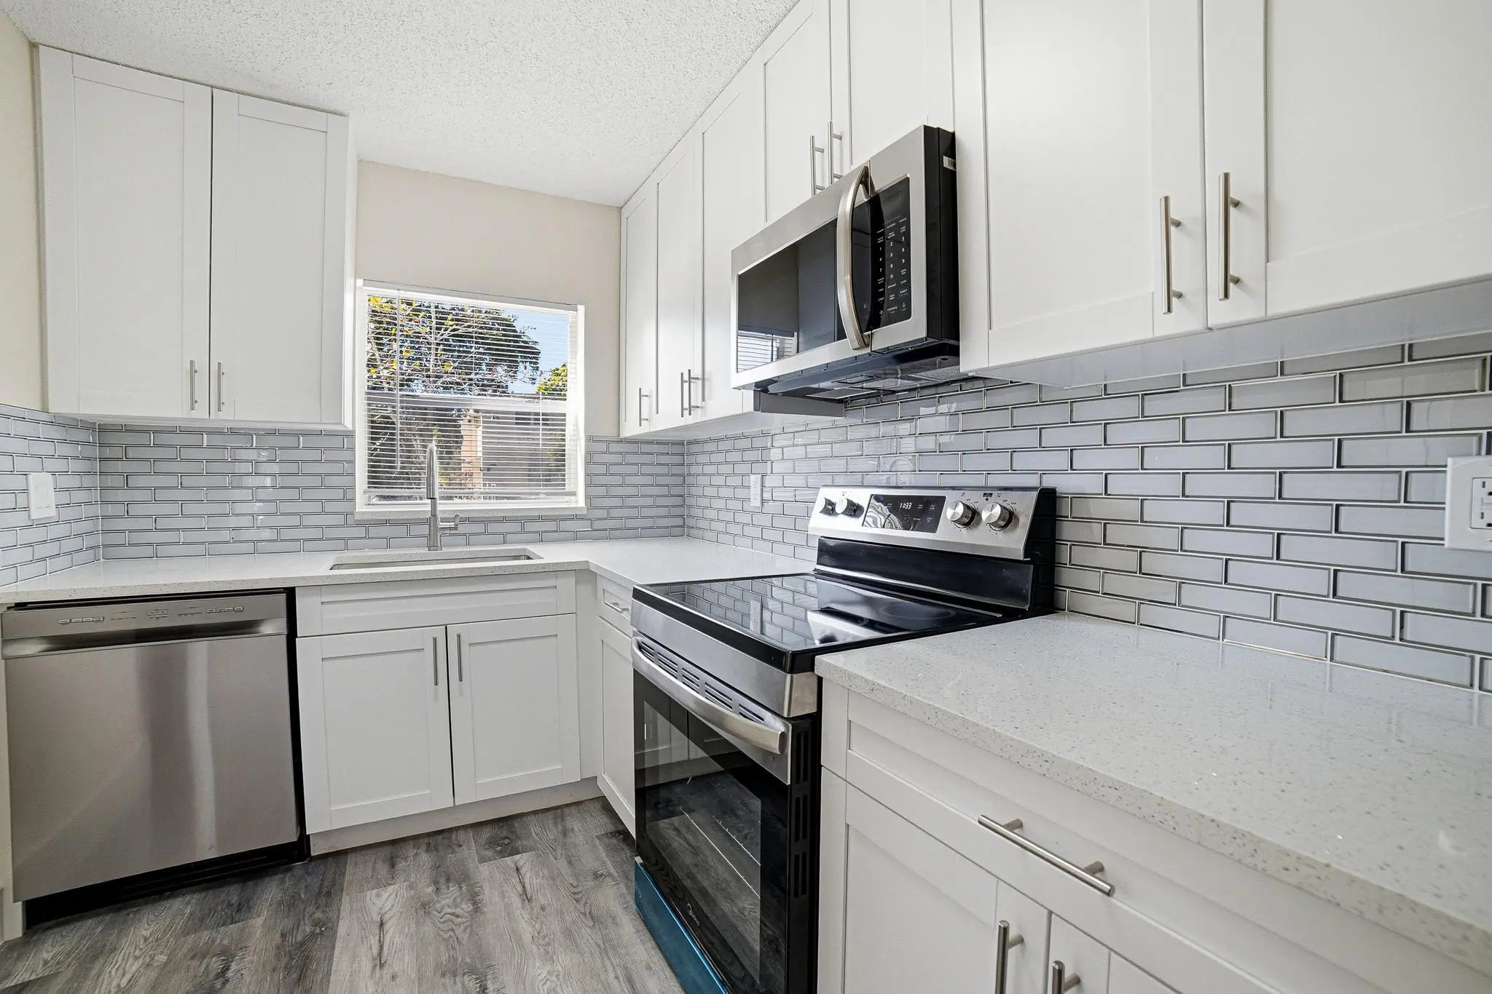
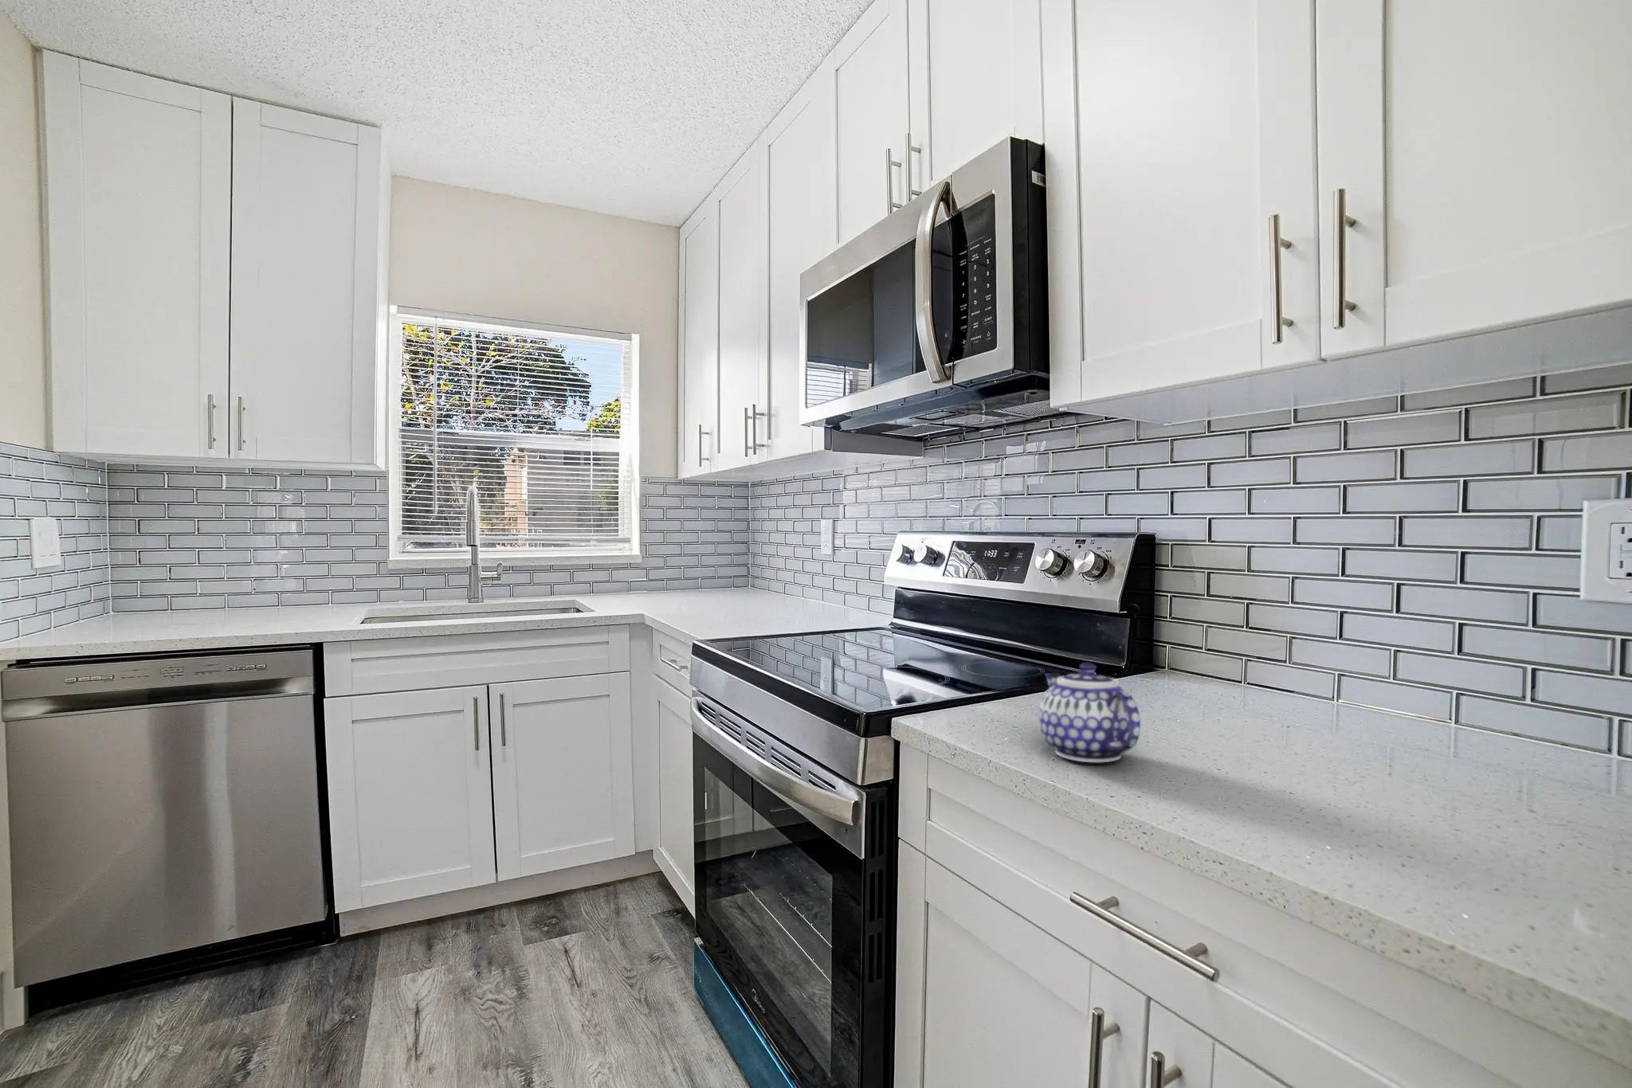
+ teapot [1038,662,1141,763]
